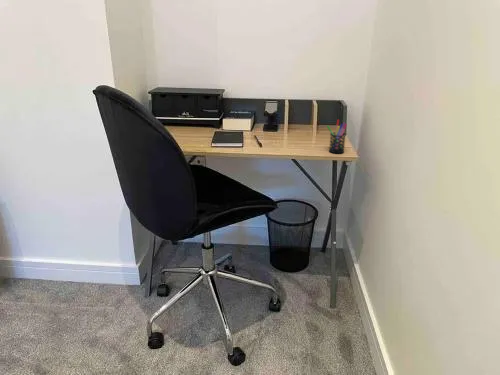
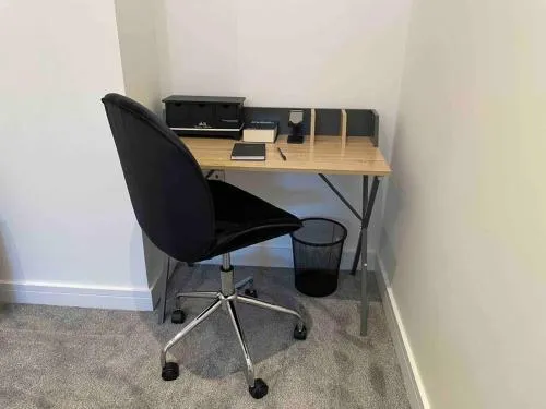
- pen holder [326,119,348,154]
